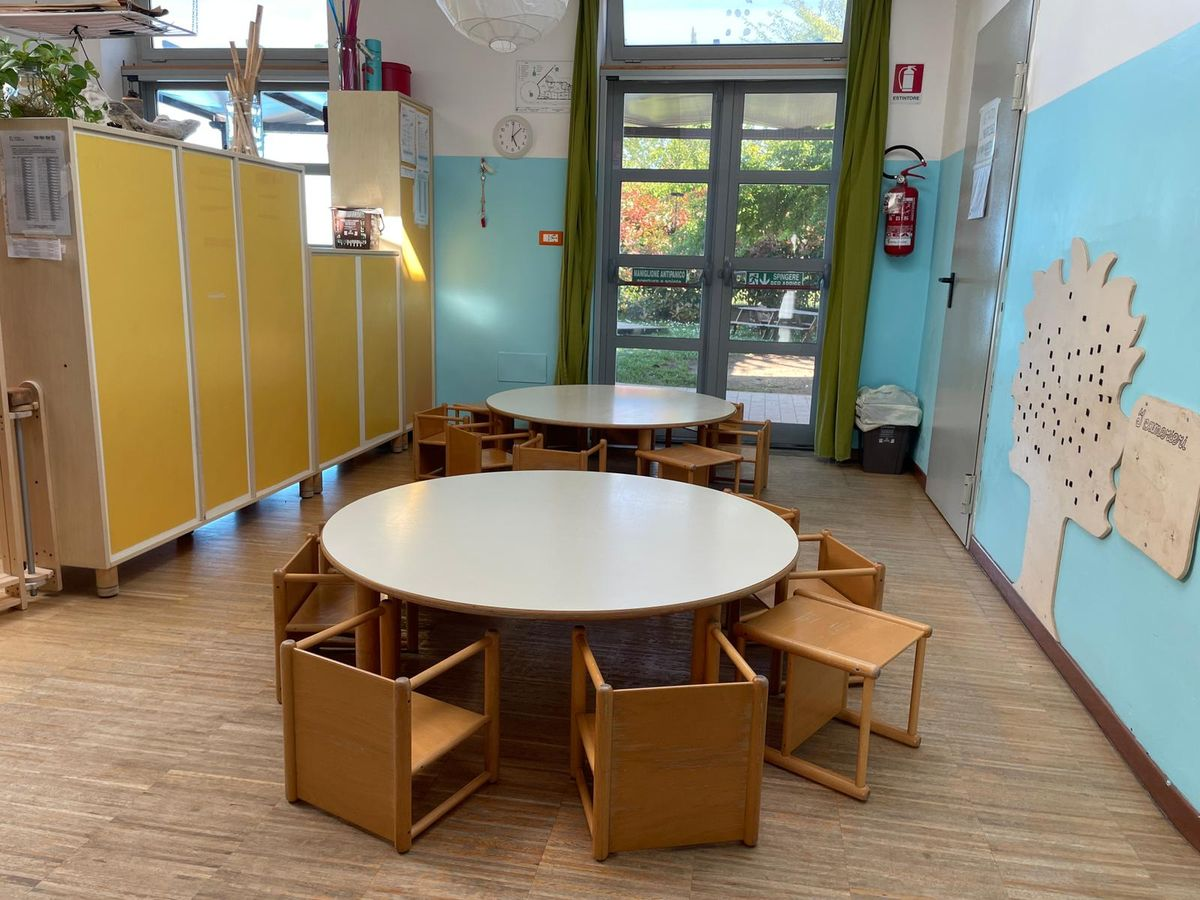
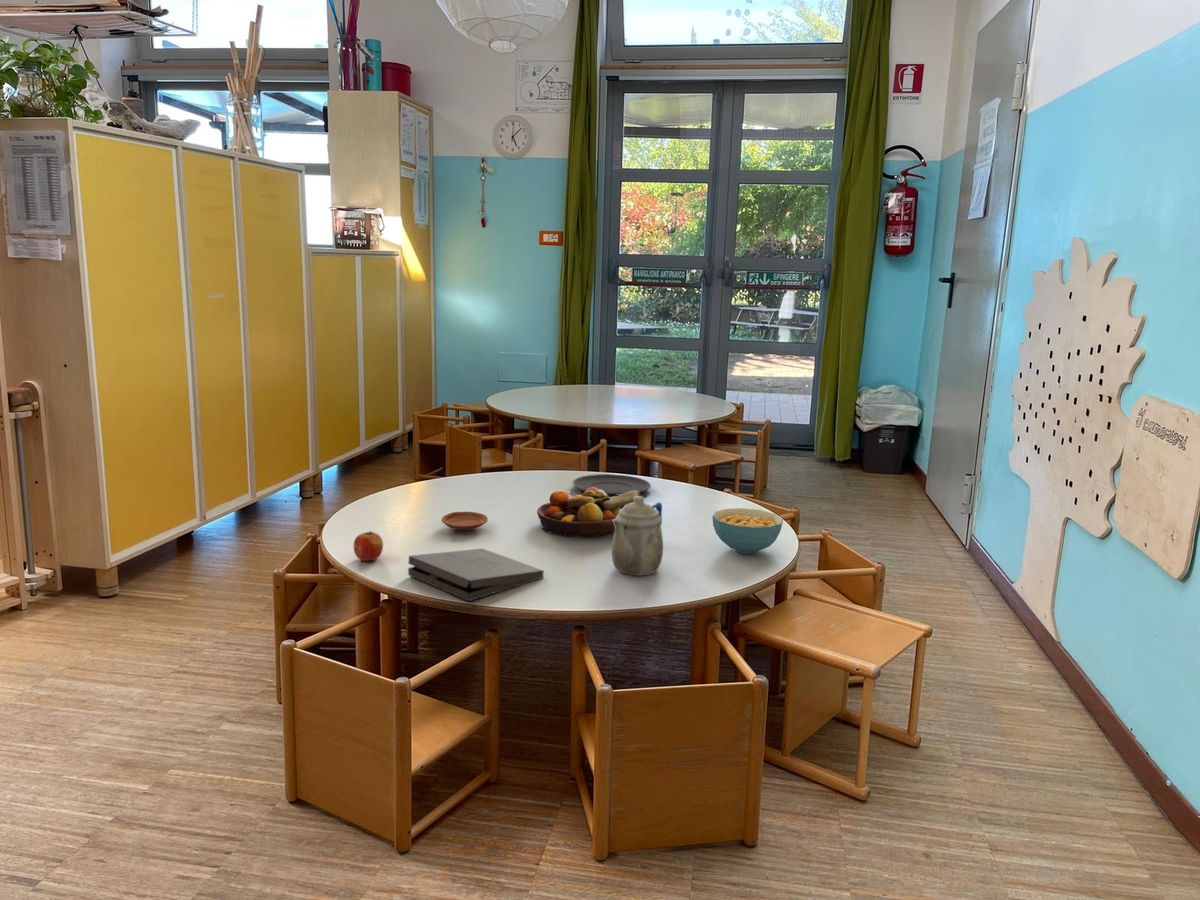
+ fruit bowl [536,487,641,538]
+ plate [440,511,489,532]
+ pizza box [407,547,545,602]
+ apple [353,530,384,562]
+ cereal bowl [711,507,784,555]
+ teapot [611,495,664,577]
+ plate [572,473,652,496]
